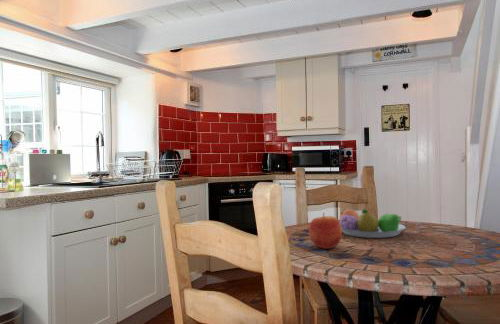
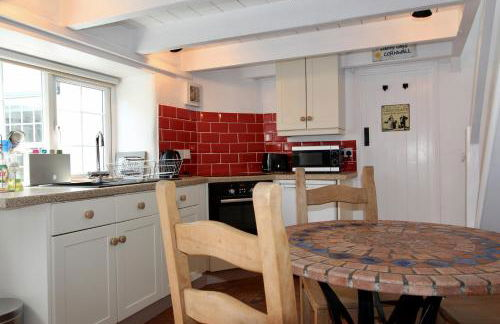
- fruit bowl [339,208,407,239]
- apple [308,212,343,250]
